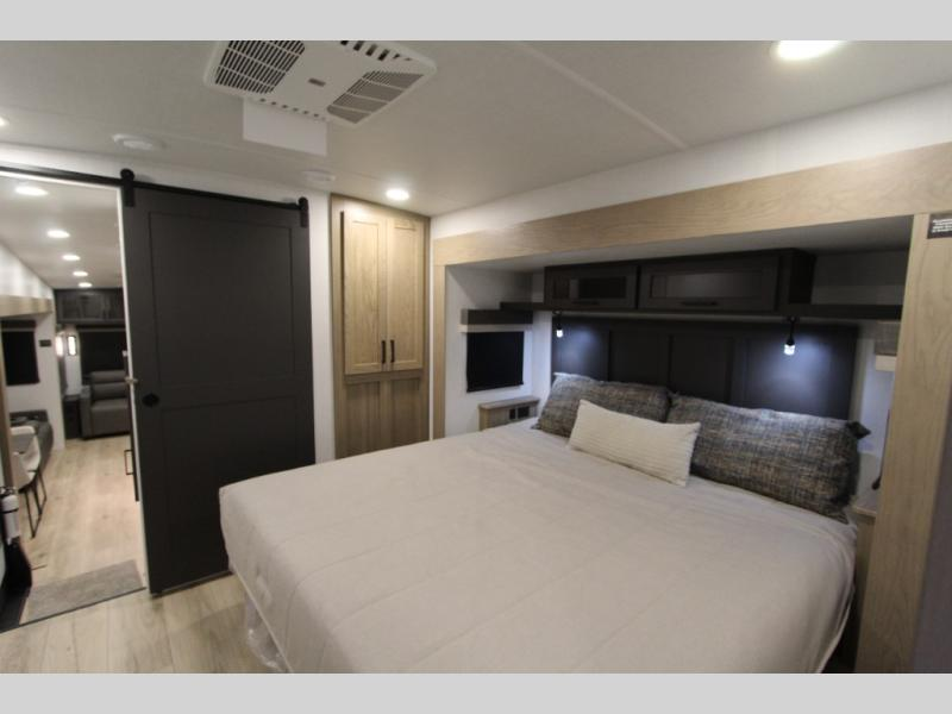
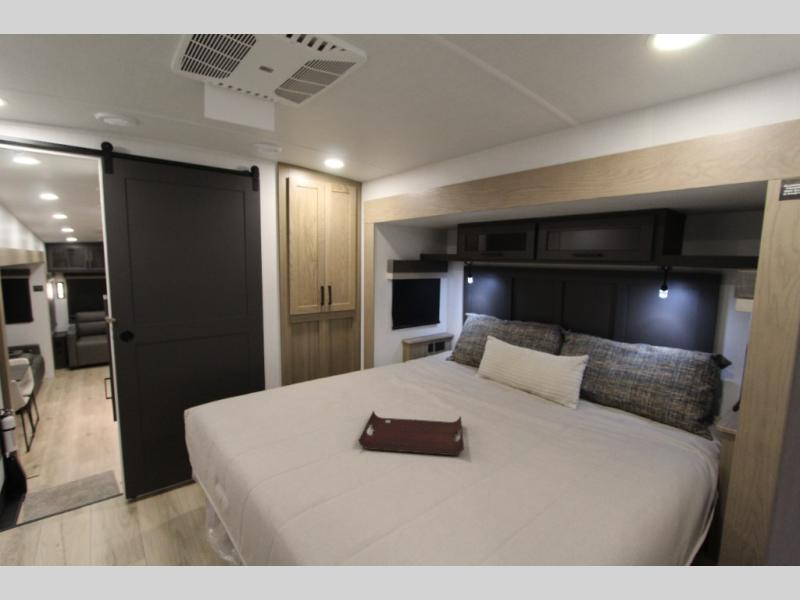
+ serving tray [358,410,465,456]
